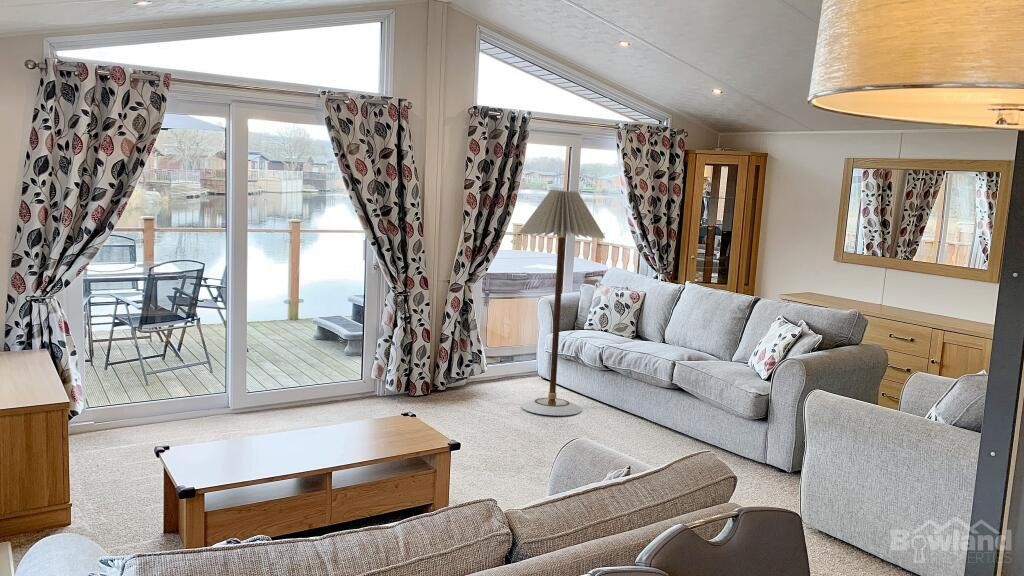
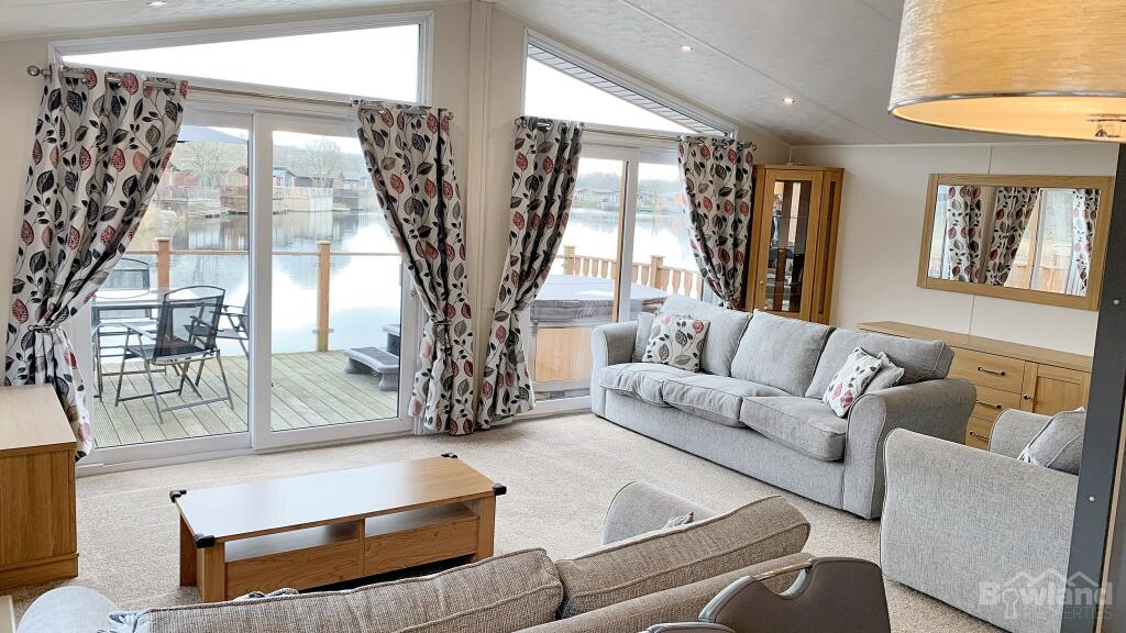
- floor lamp [517,189,606,416]
